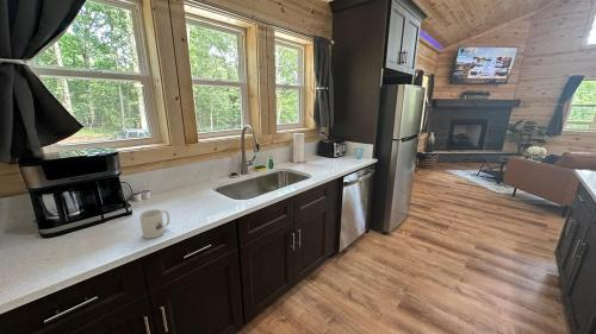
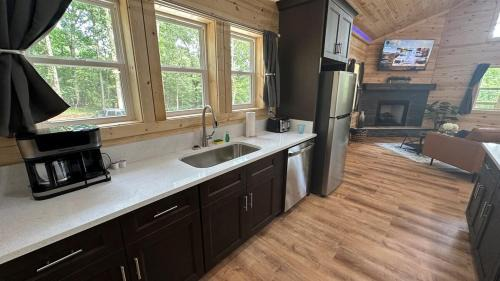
- mug [138,208,170,240]
